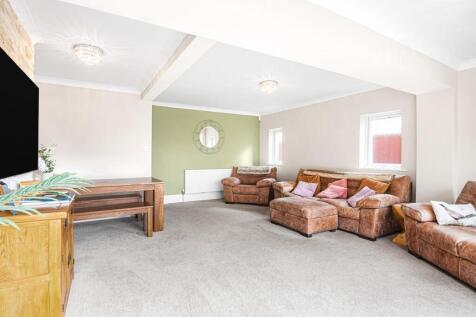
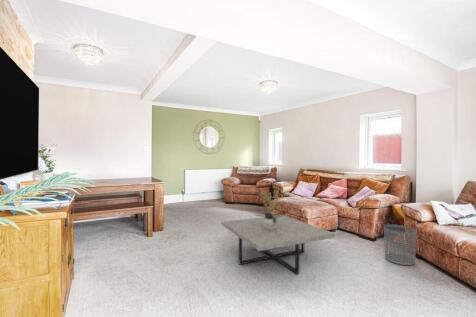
+ waste bin [383,224,418,266]
+ potted plant [254,186,292,230]
+ coffee table [220,214,336,275]
